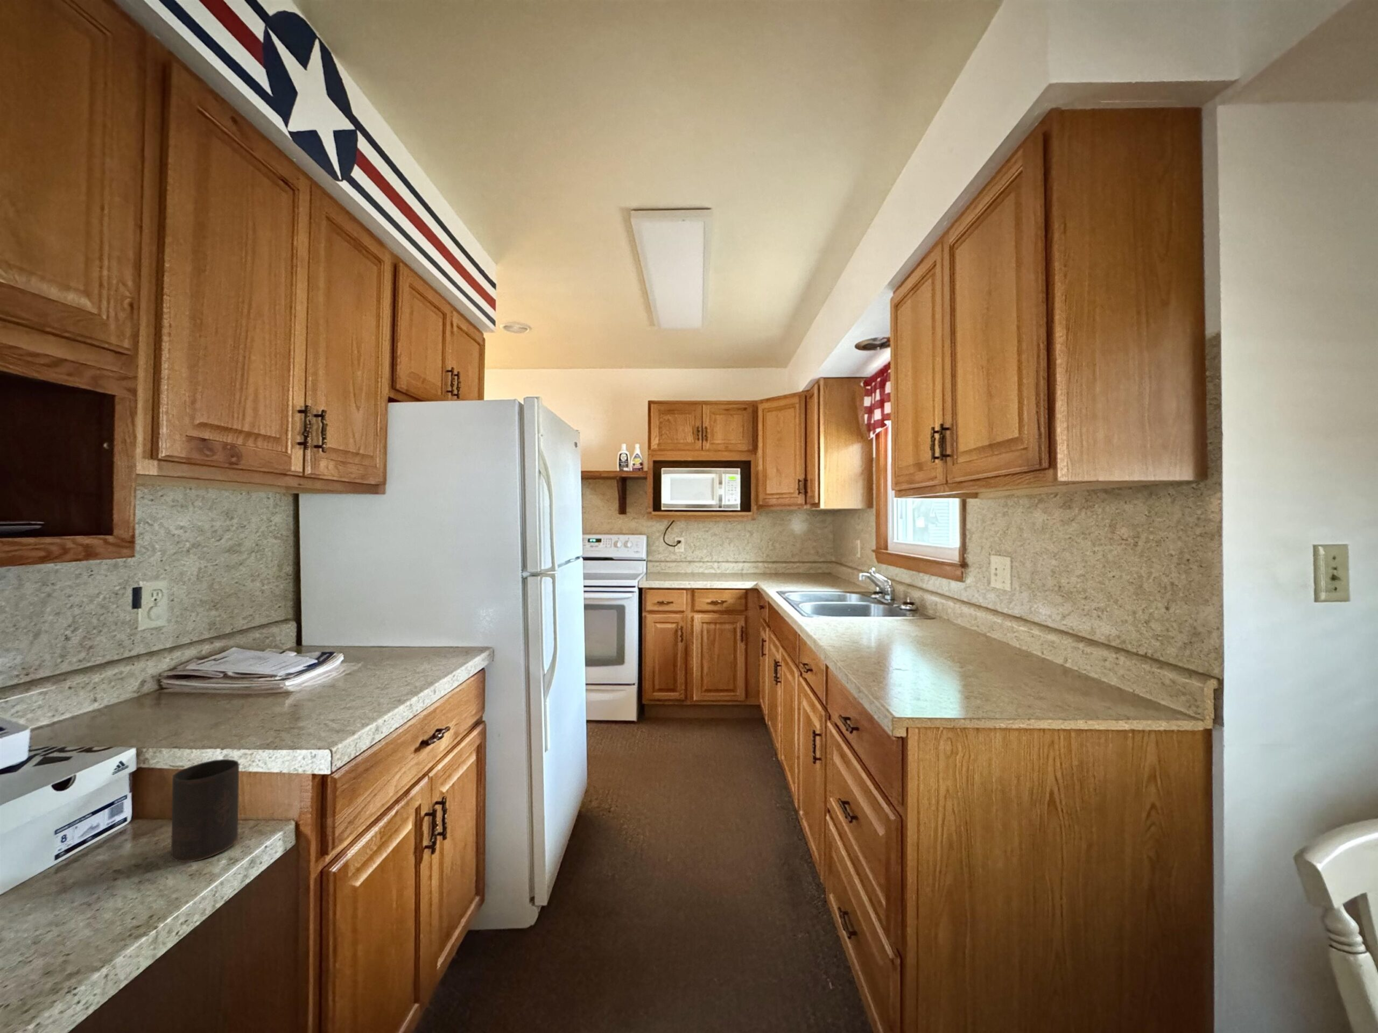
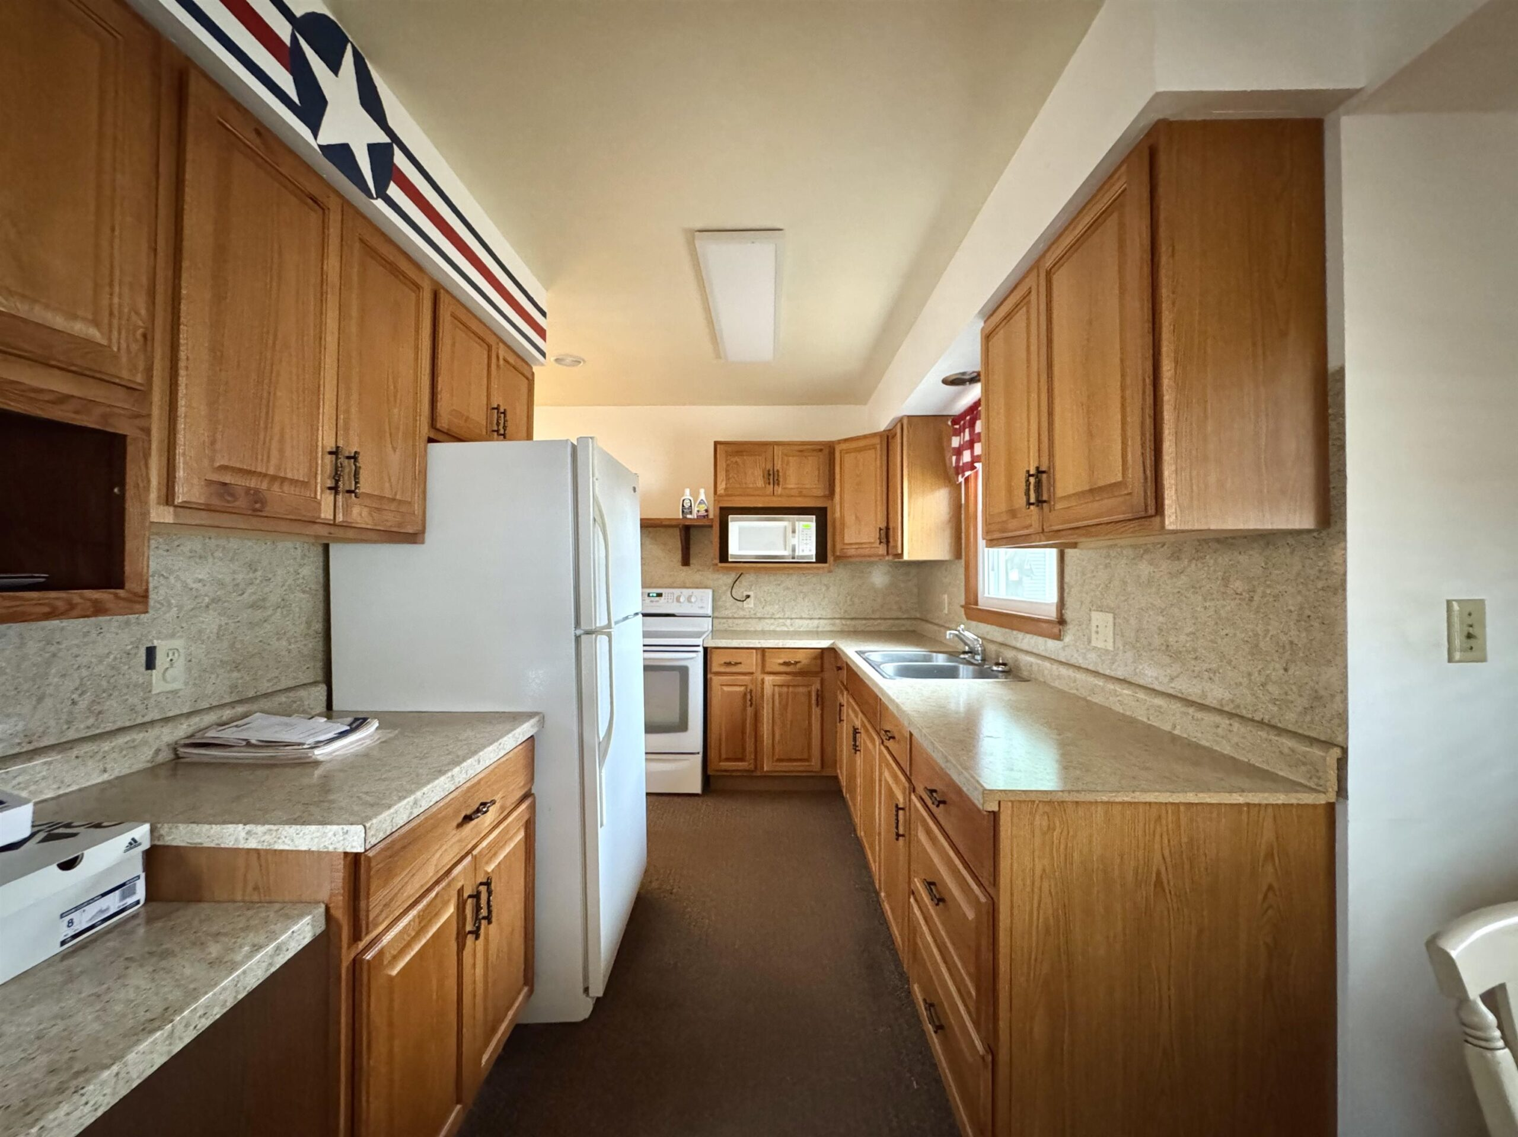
- cup [170,758,240,863]
